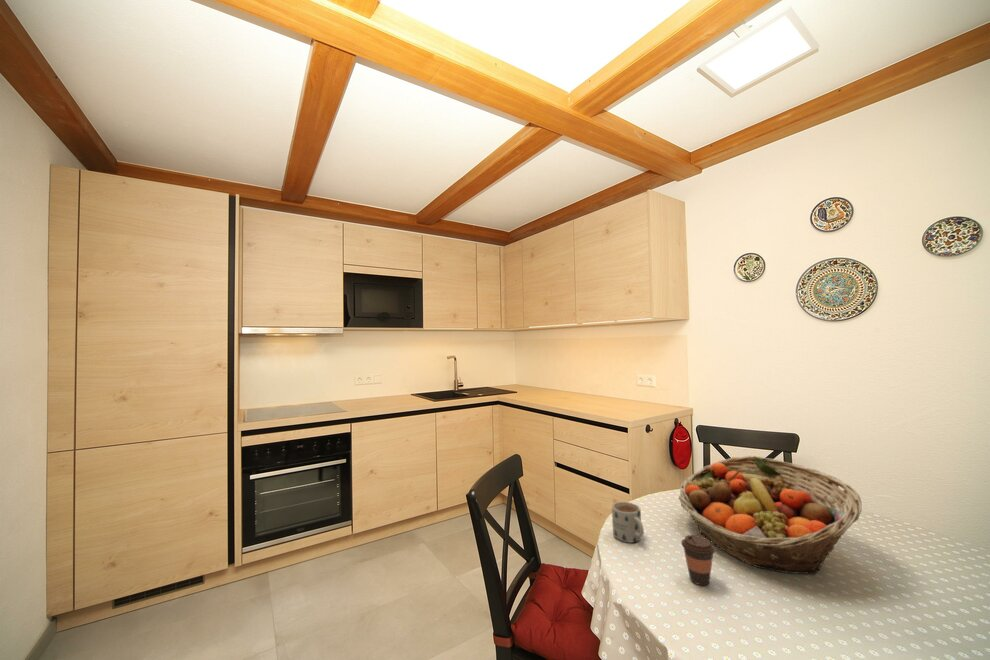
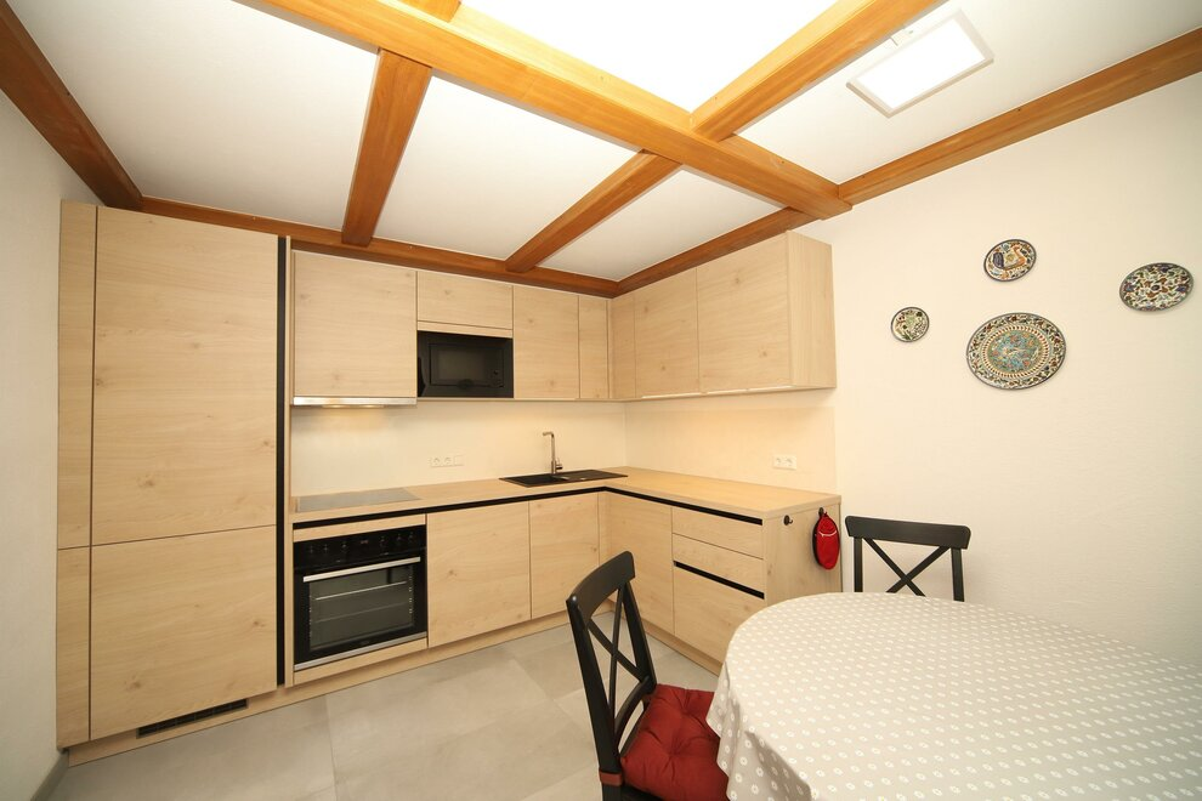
- mug [611,501,645,544]
- coffee cup [680,534,716,586]
- fruit basket [678,455,862,576]
